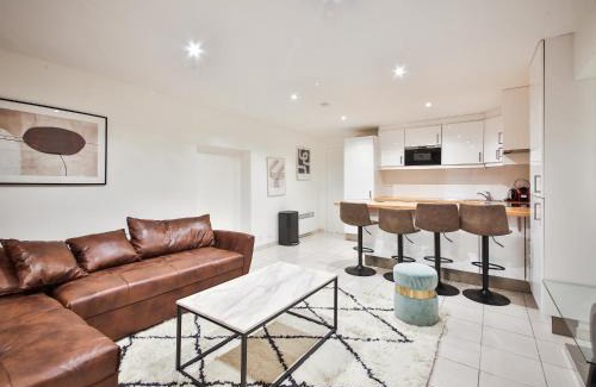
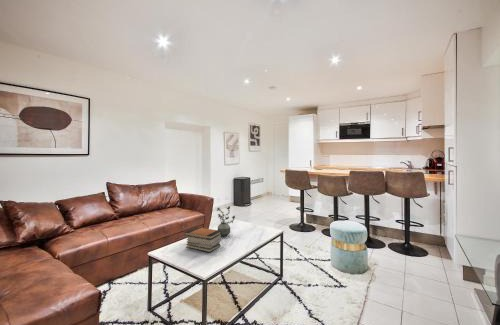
+ book stack [184,226,222,253]
+ potted plant [216,206,236,238]
